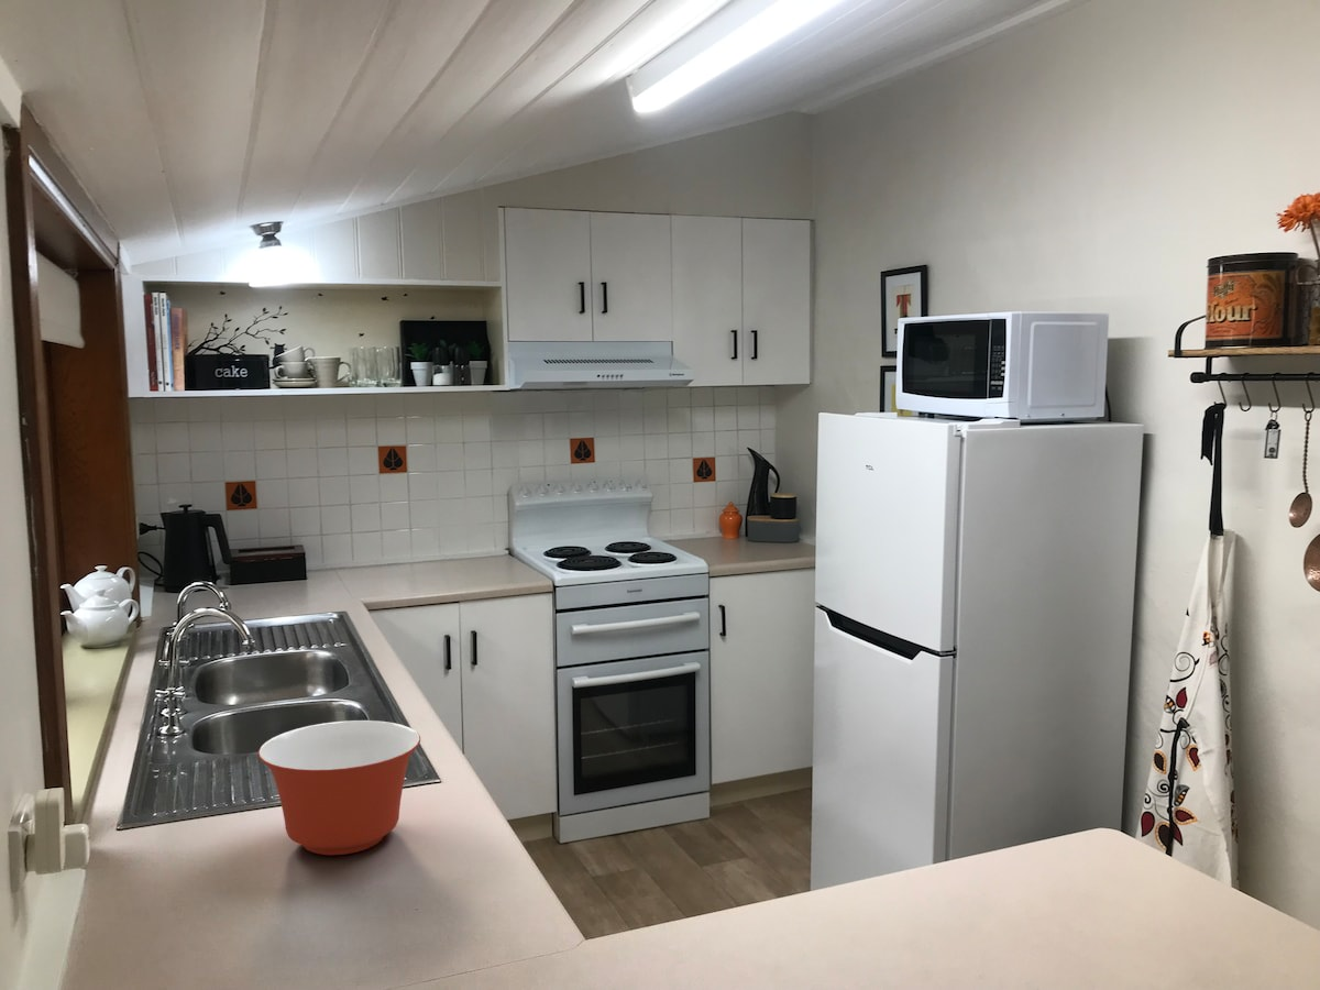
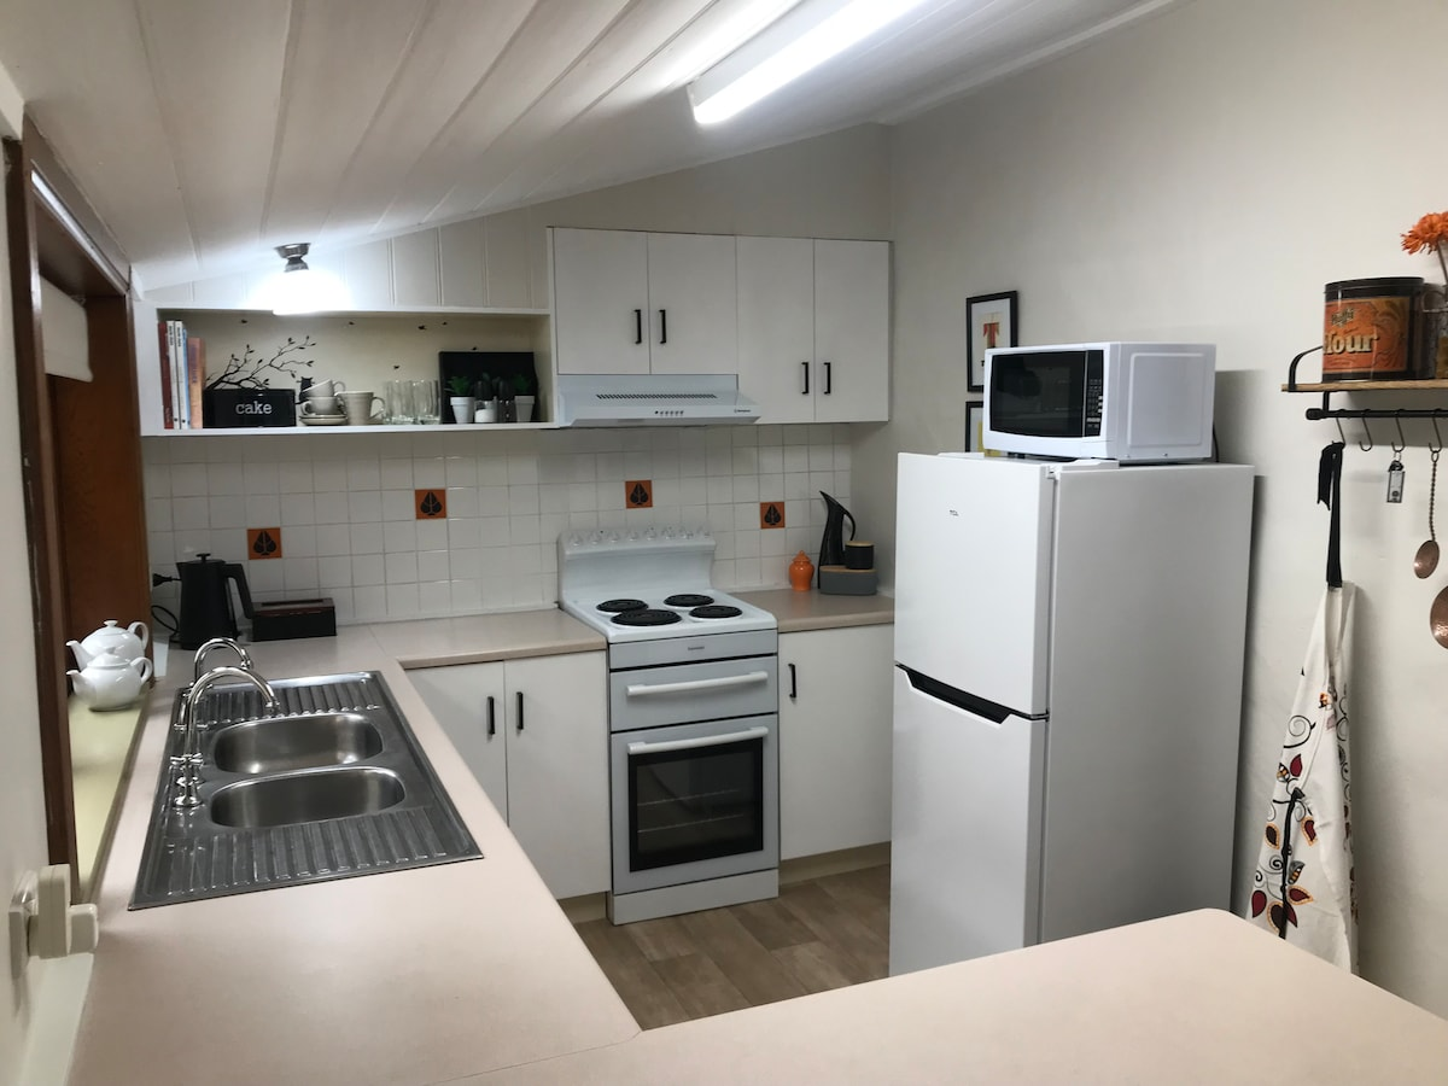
- mixing bowl [257,719,421,856]
